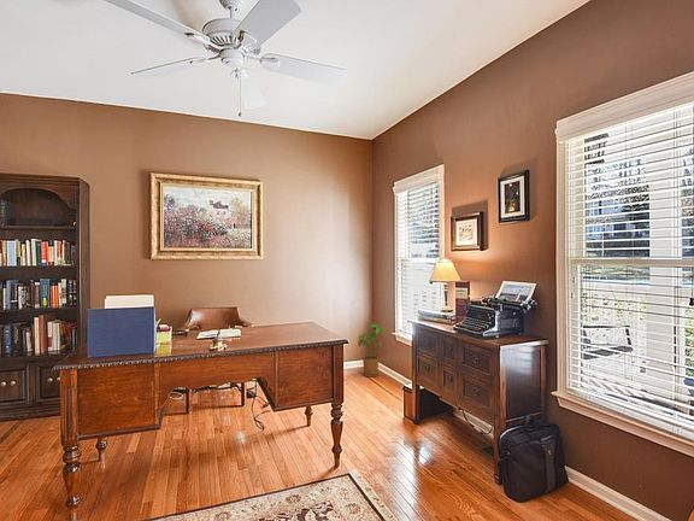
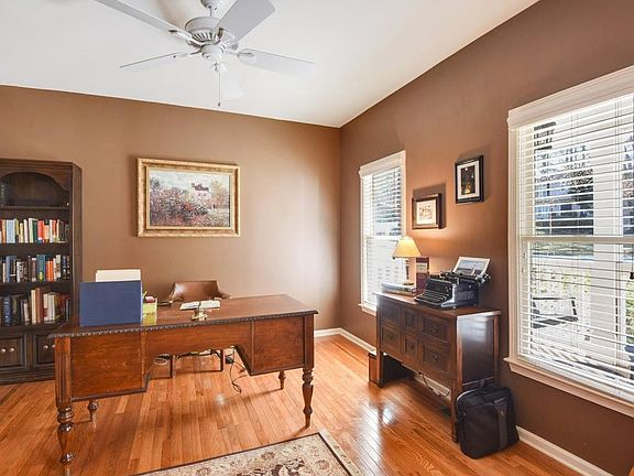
- house plant [357,323,388,379]
